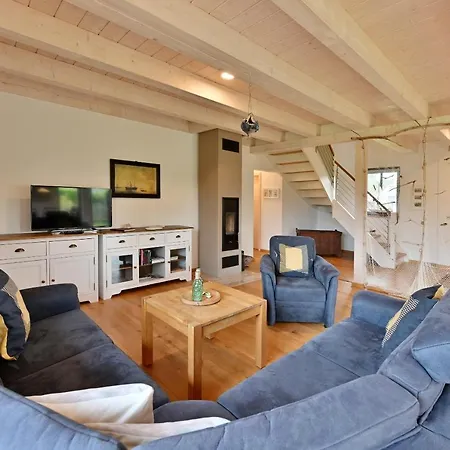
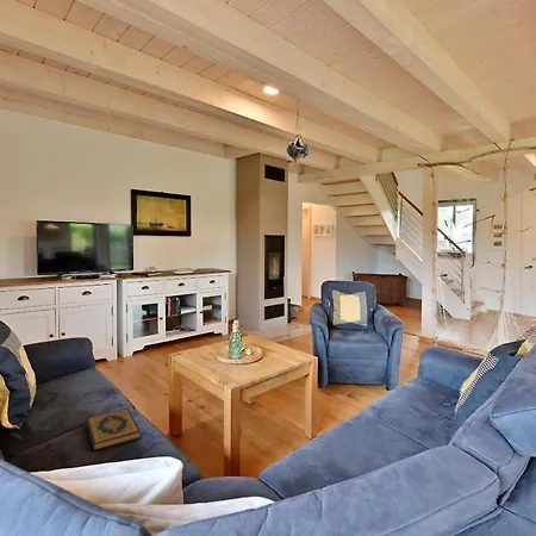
+ hardback book [86,407,142,451]
